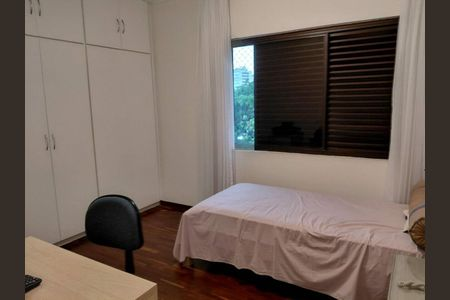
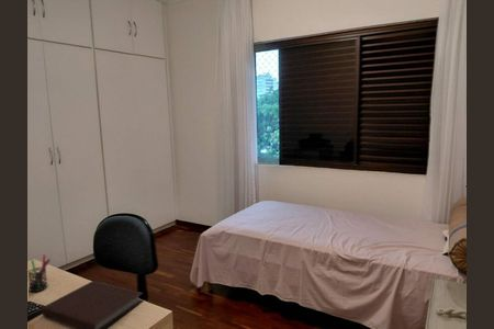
+ notebook [41,280,145,329]
+ pen holder [27,253,52,293]
